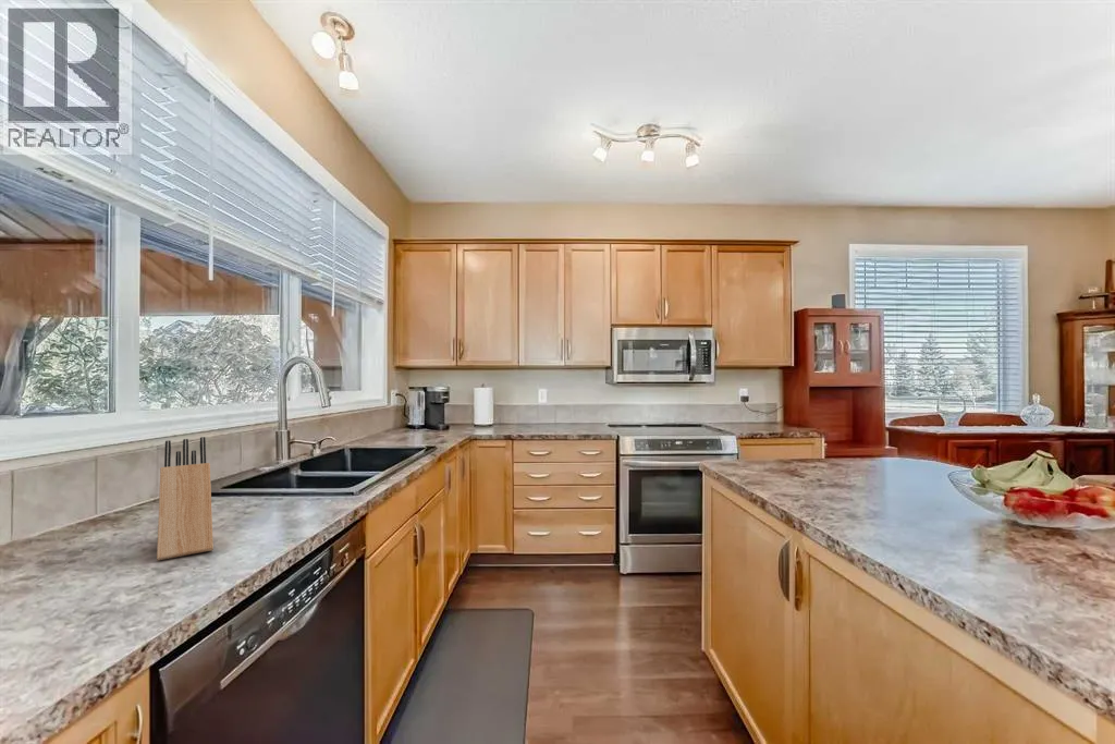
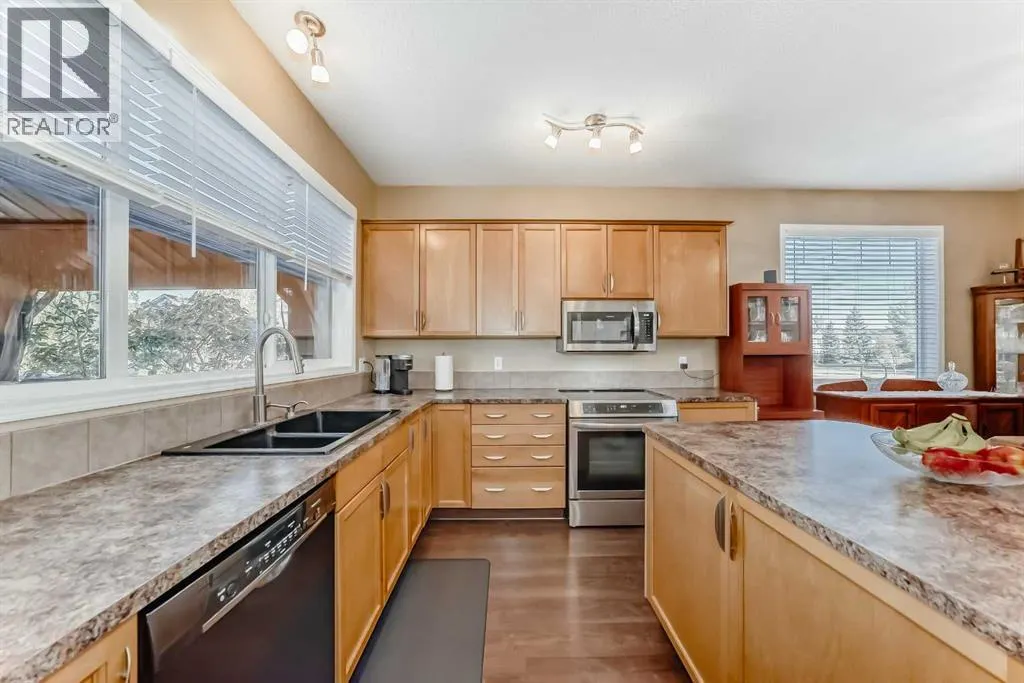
- knife block [156,436,215,562]
